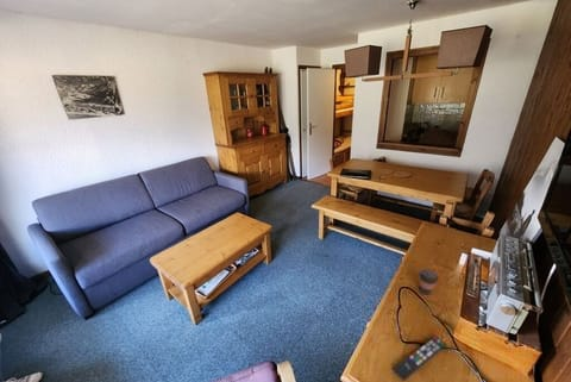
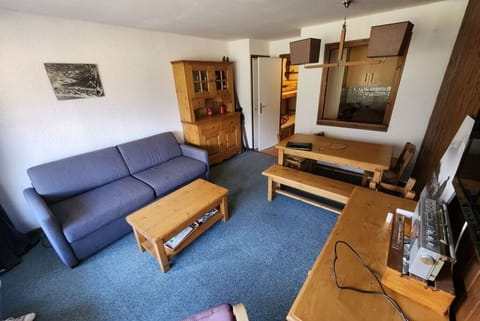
- coffee cup [418,268,440,295]
- remote control [393,334,447,382]
